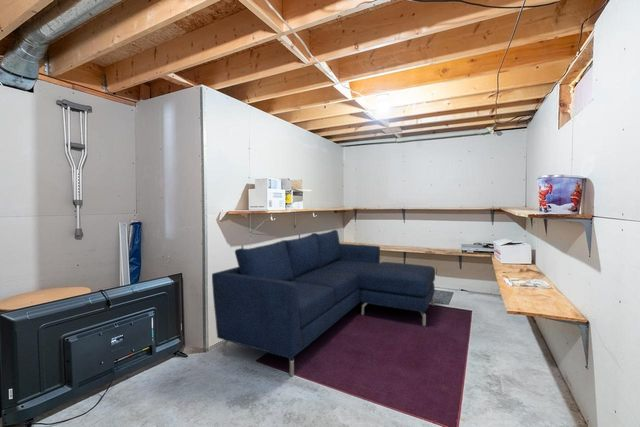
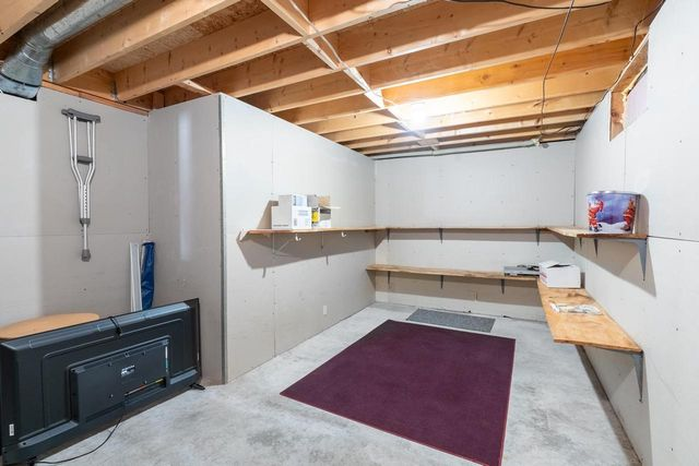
- sofa [211,229,436,377]
